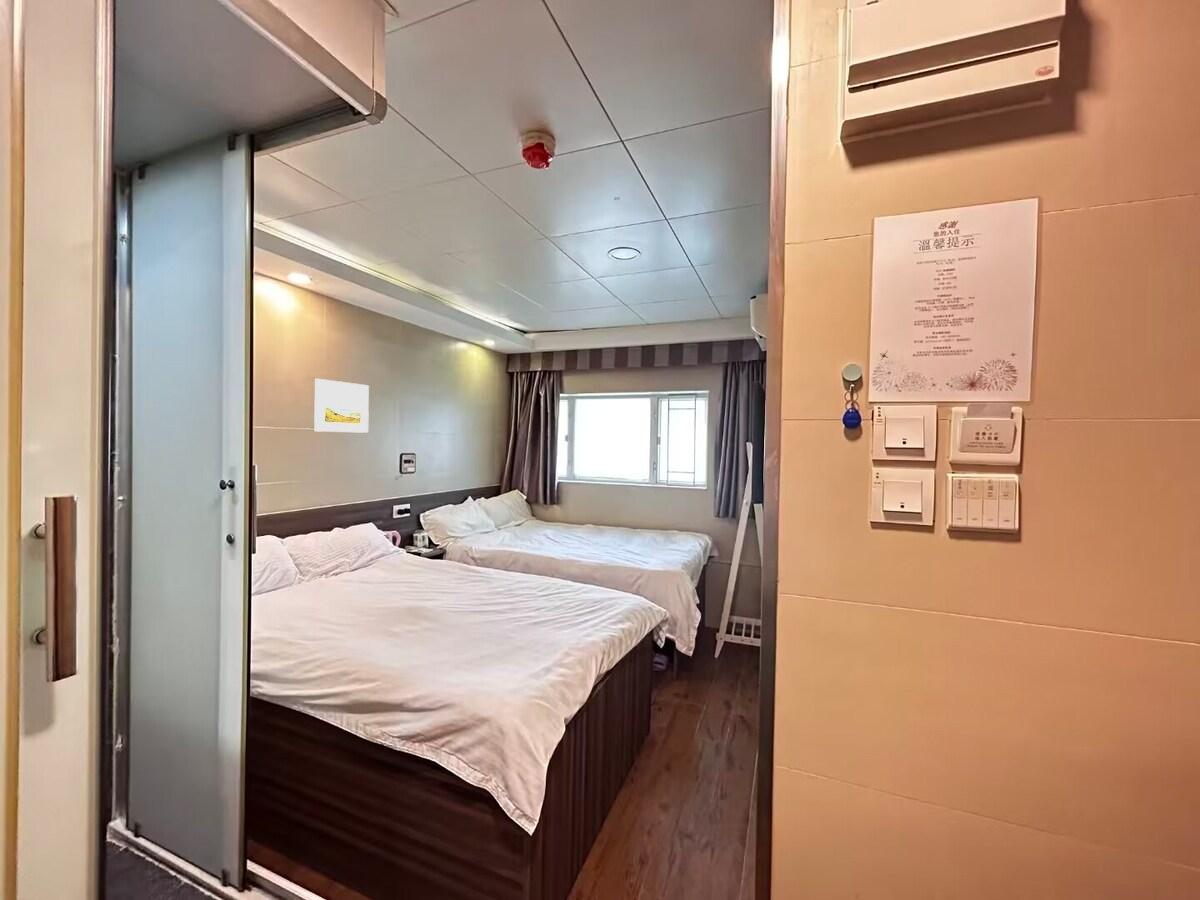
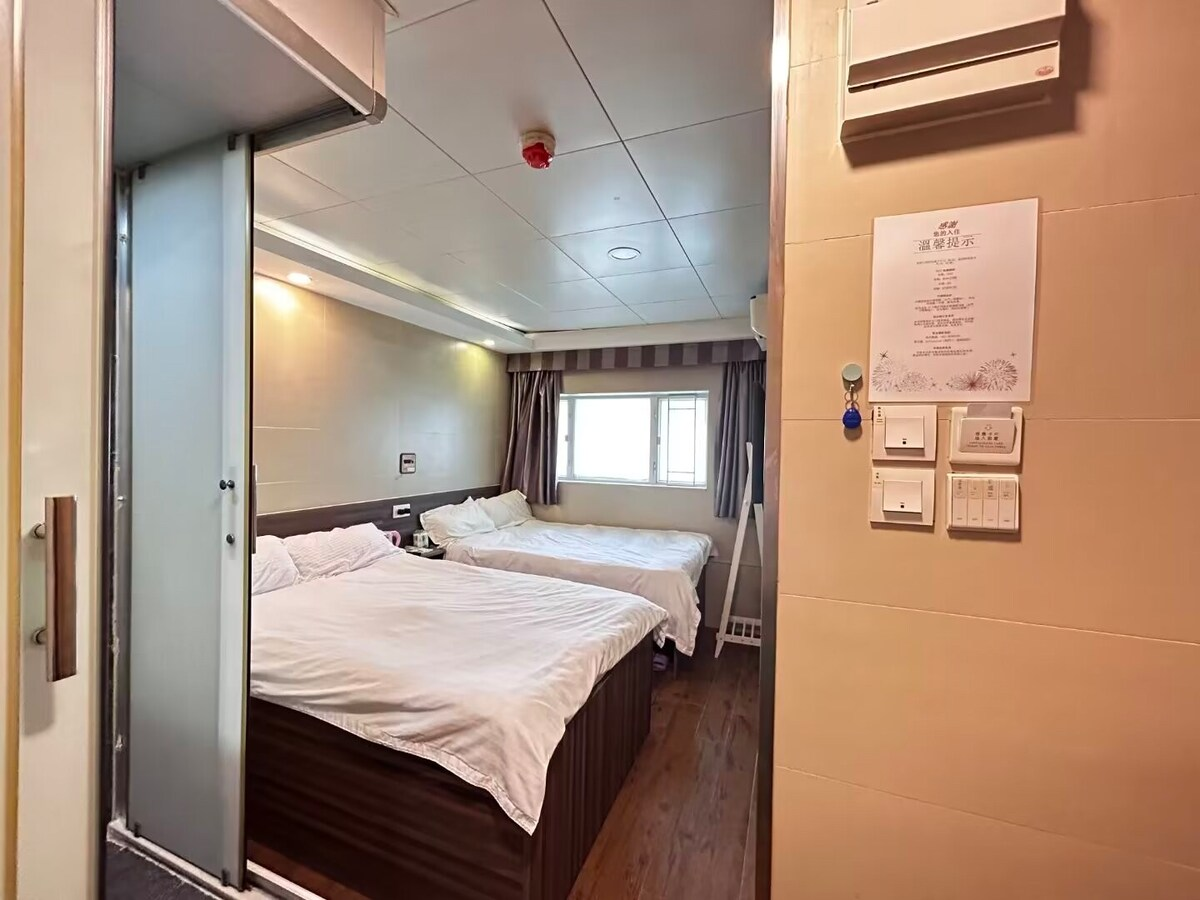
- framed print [313,378,370,434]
